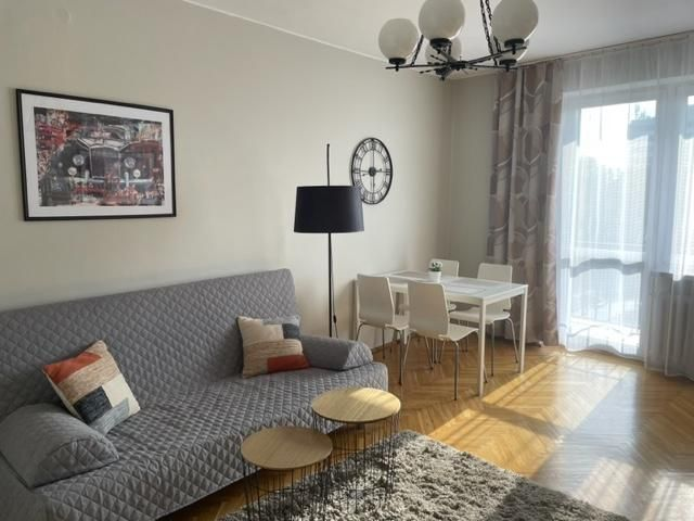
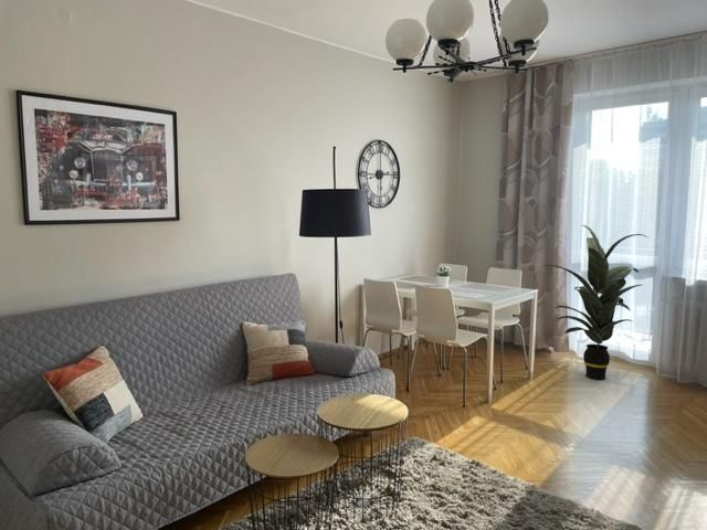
+ indoor plant [542,224,650,380]
